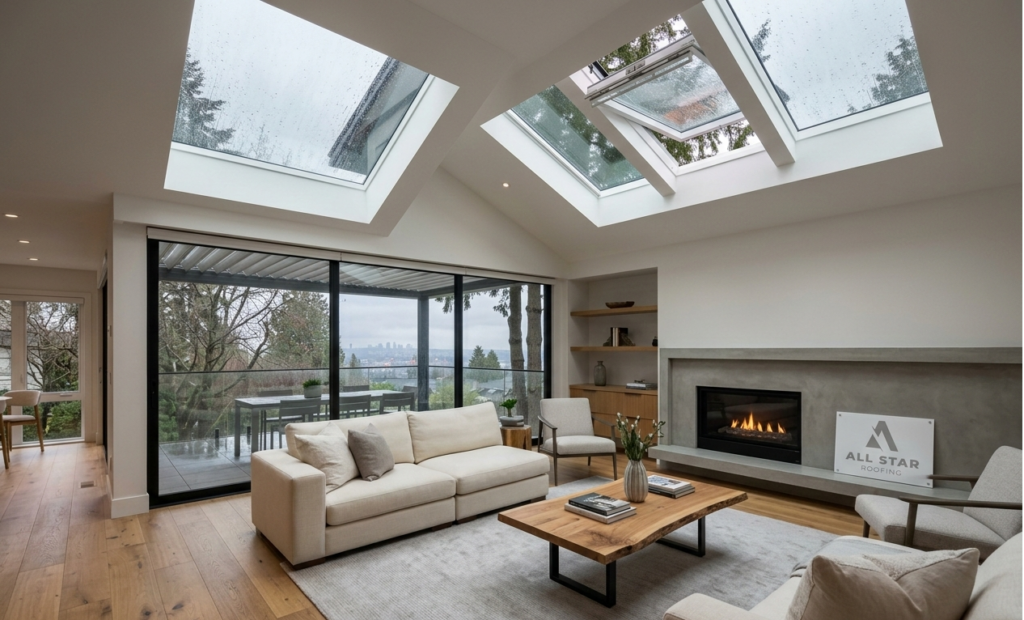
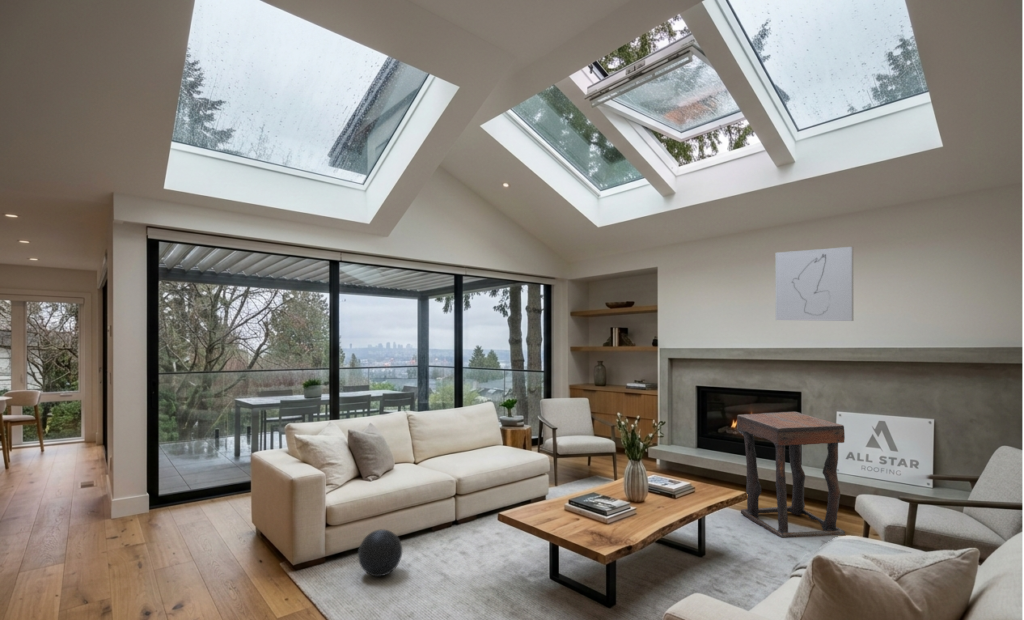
+ side table [736,411,846,539]
+ ball [357,528,403,577]
+ wall art [775,246,854,322]
